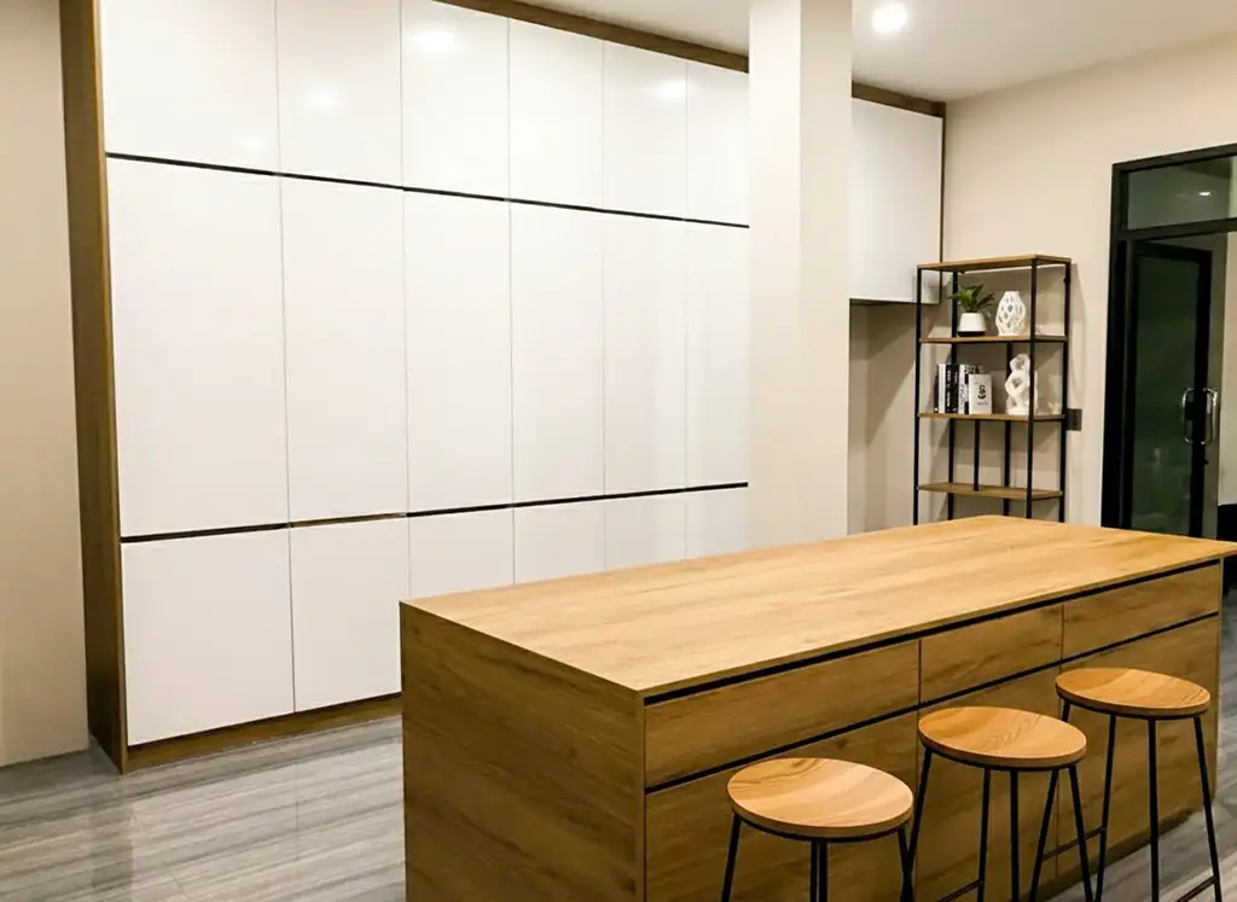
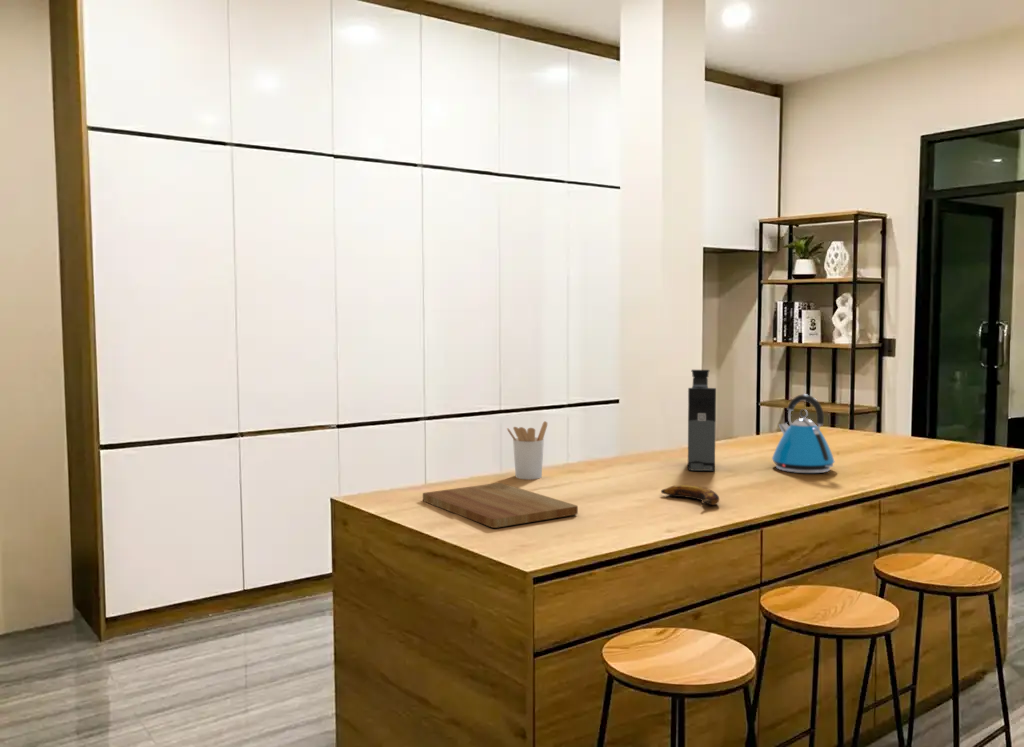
+ cutting board [422,482,579,529]
+ coffee maker [687,369,717,472]
+ banana [660,484,720,506]
+ utensil holder [506,420,548,480]
+ kettle [771,393,835,474]
